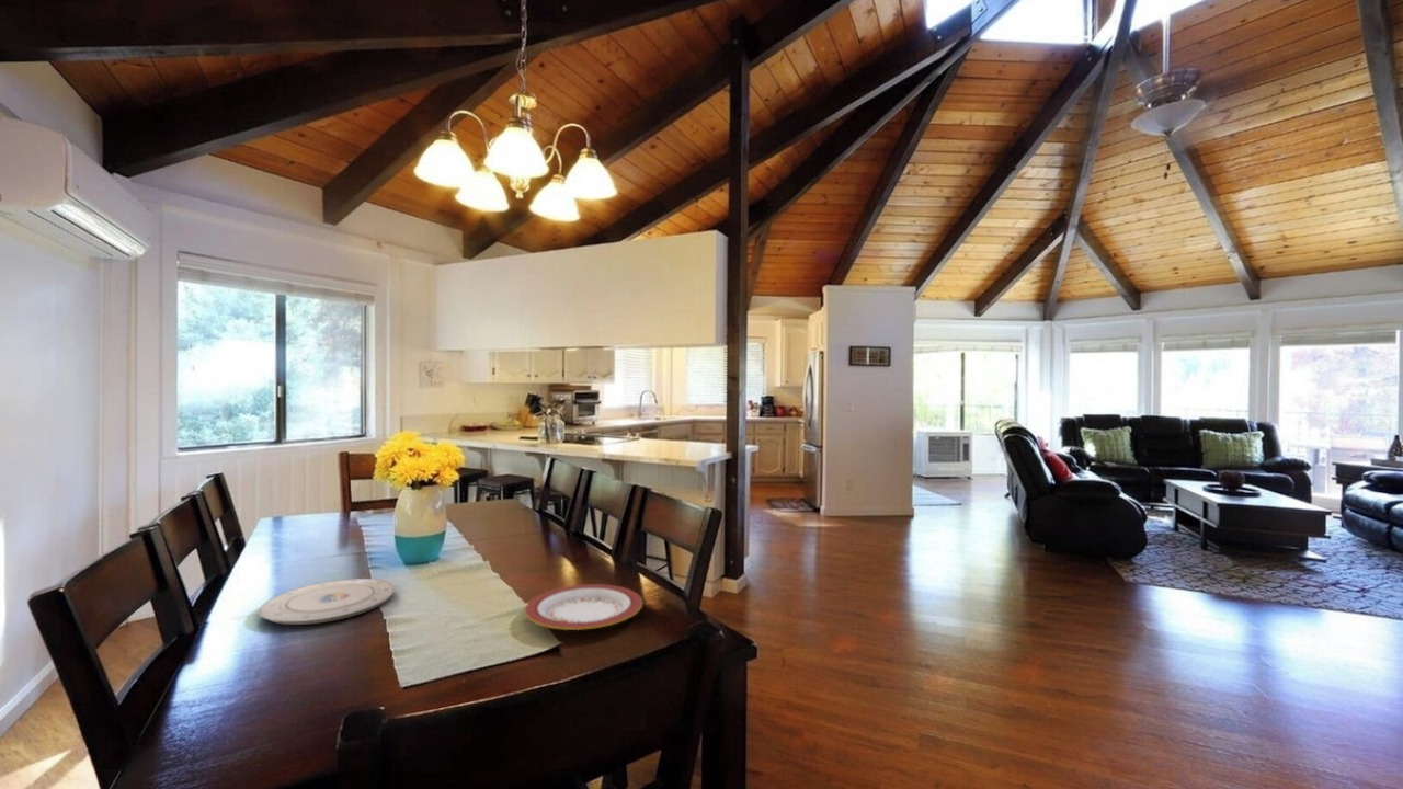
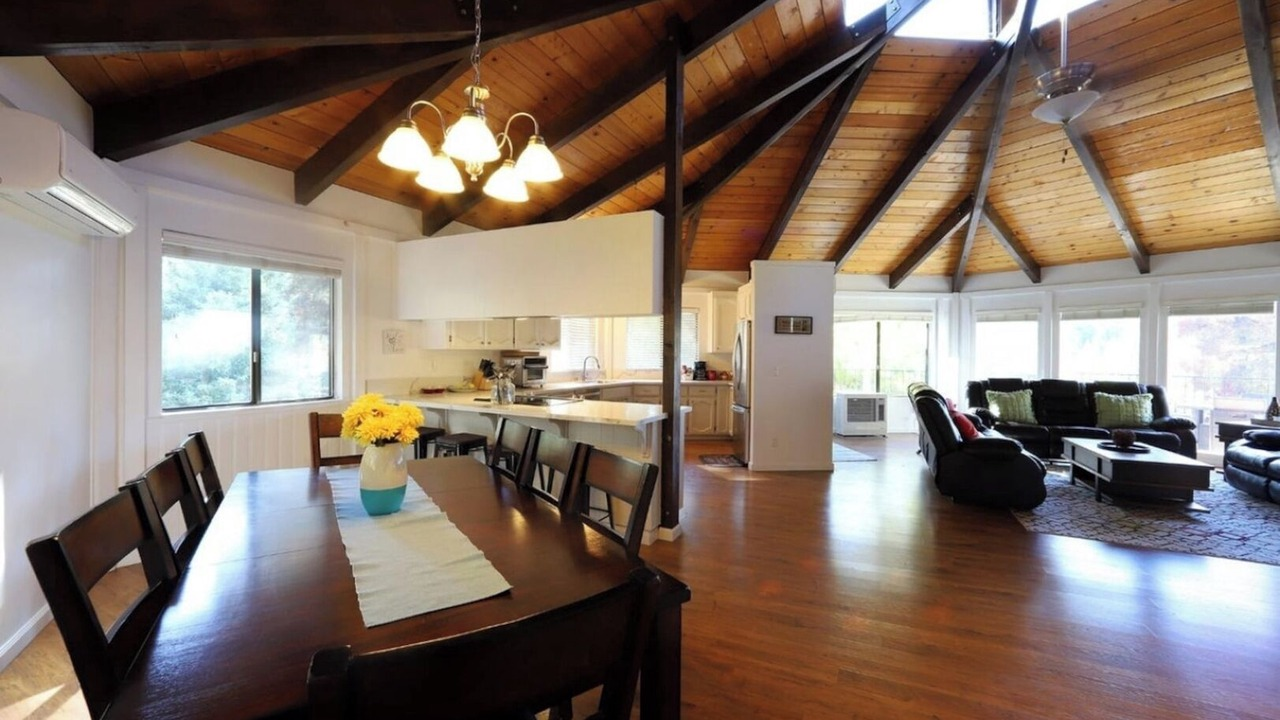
- plate [523,583,643,631]
- plate [256,578,396,626]
